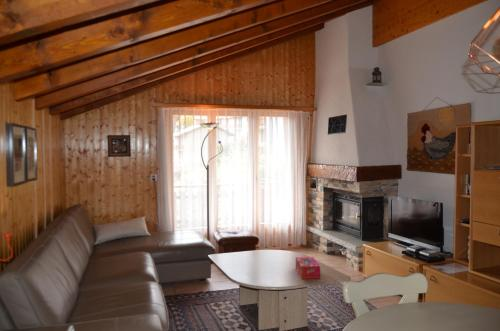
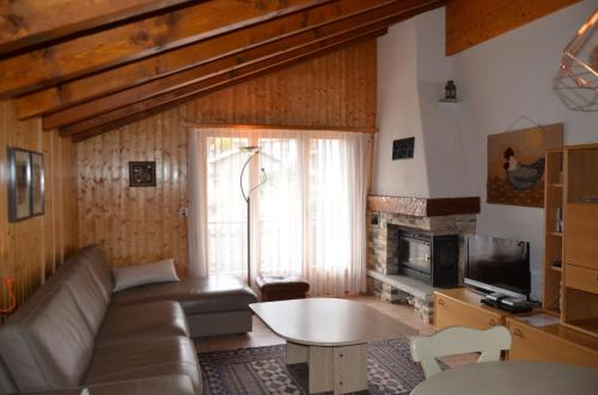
- tissue box [295,256,321,280]
